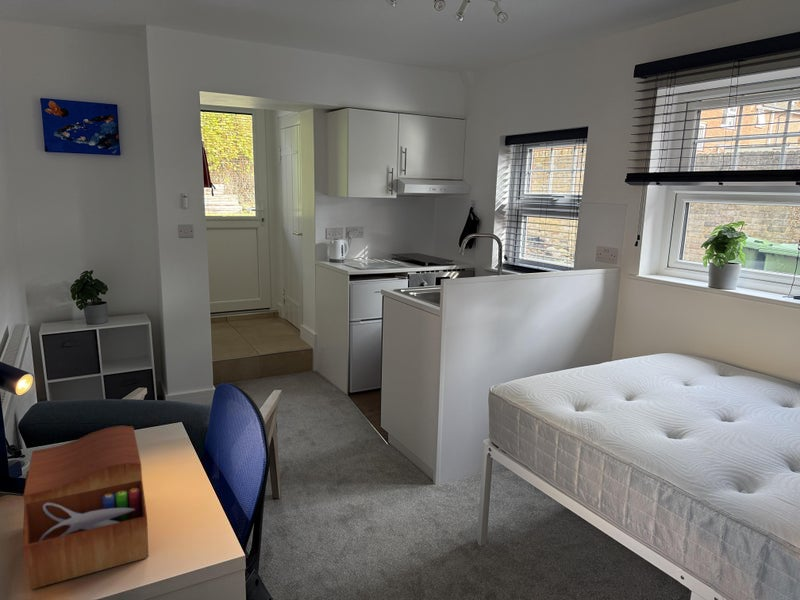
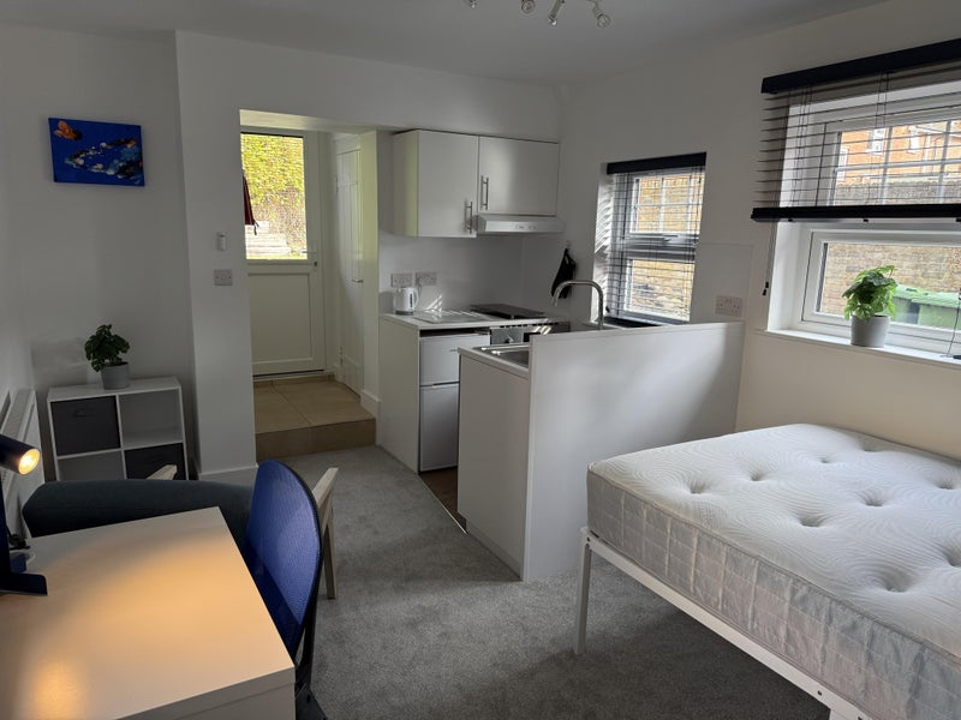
- sewing box [21,425,150,590]
